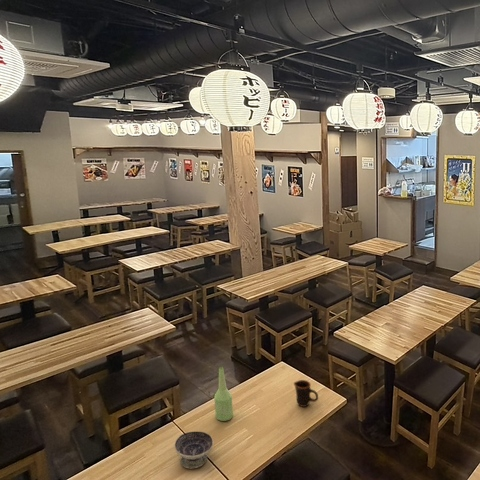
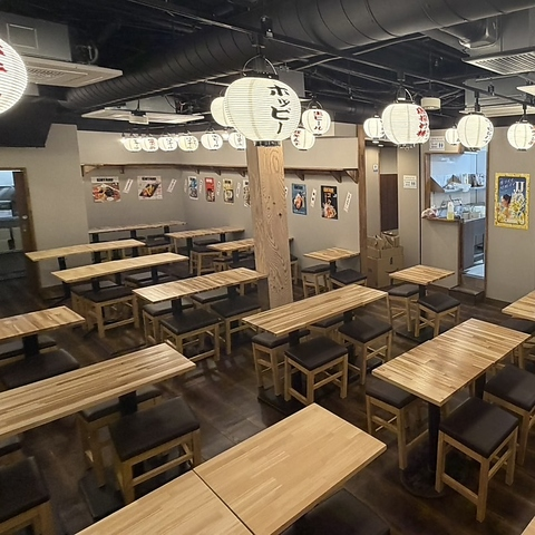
- bowl [174,430,214,470]
- mug [293,379,319,408]
- bottle [213,366,234,422]
